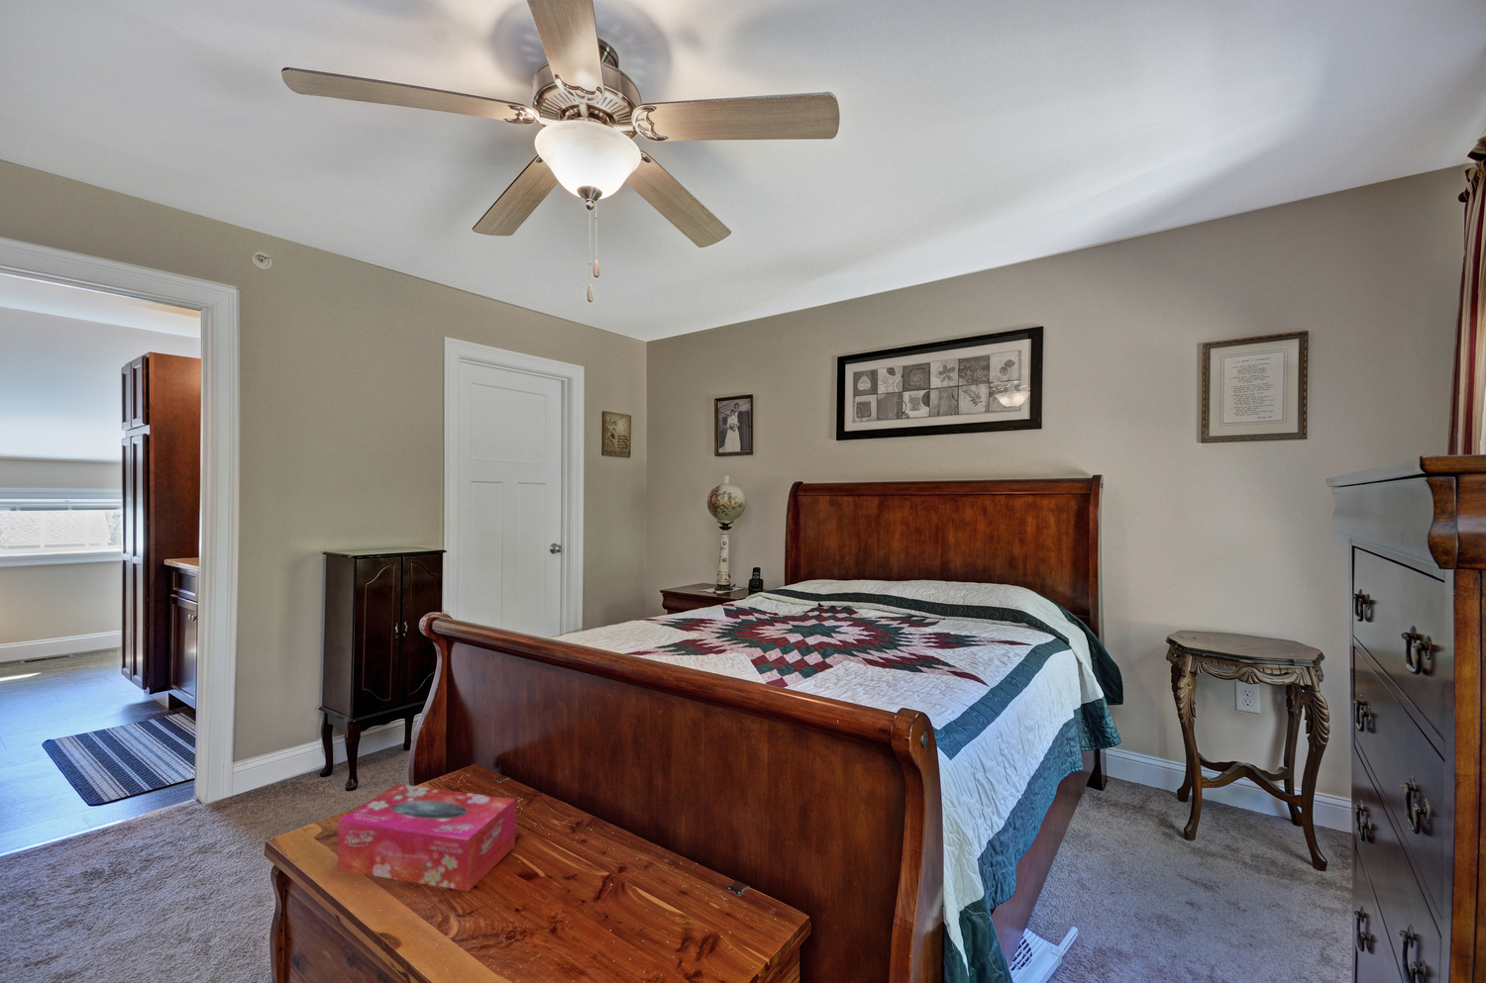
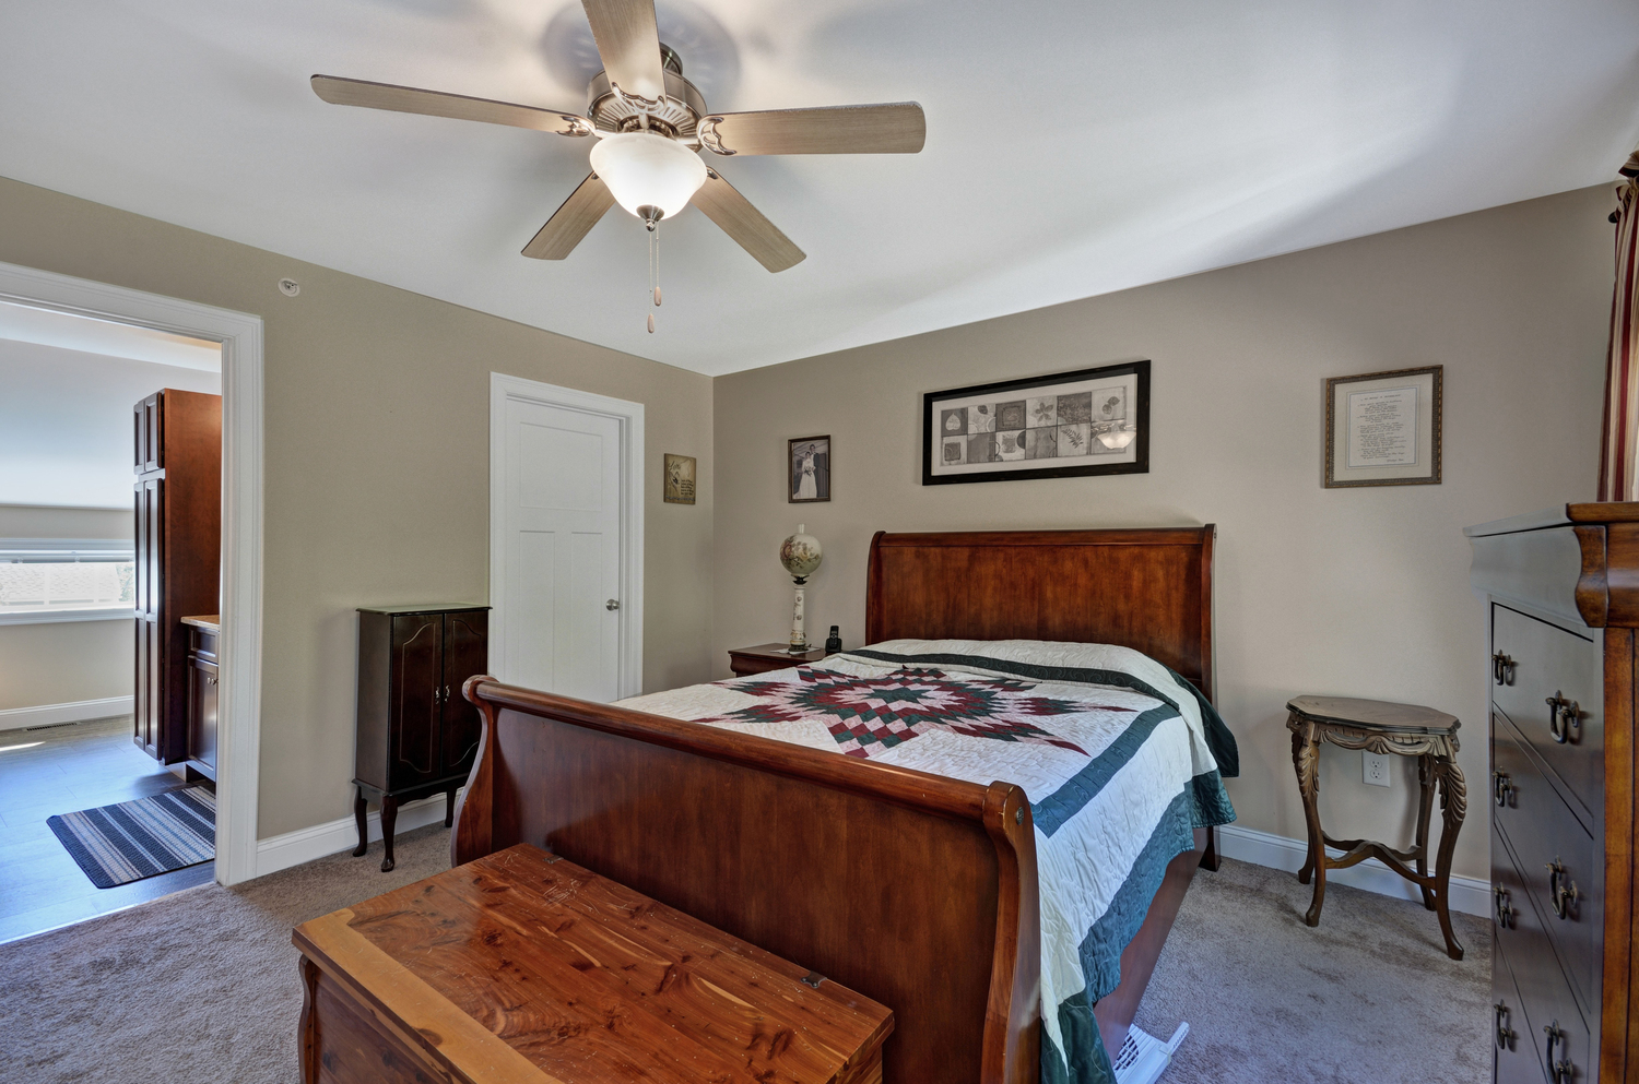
- tissue box [337,783,516,892]
